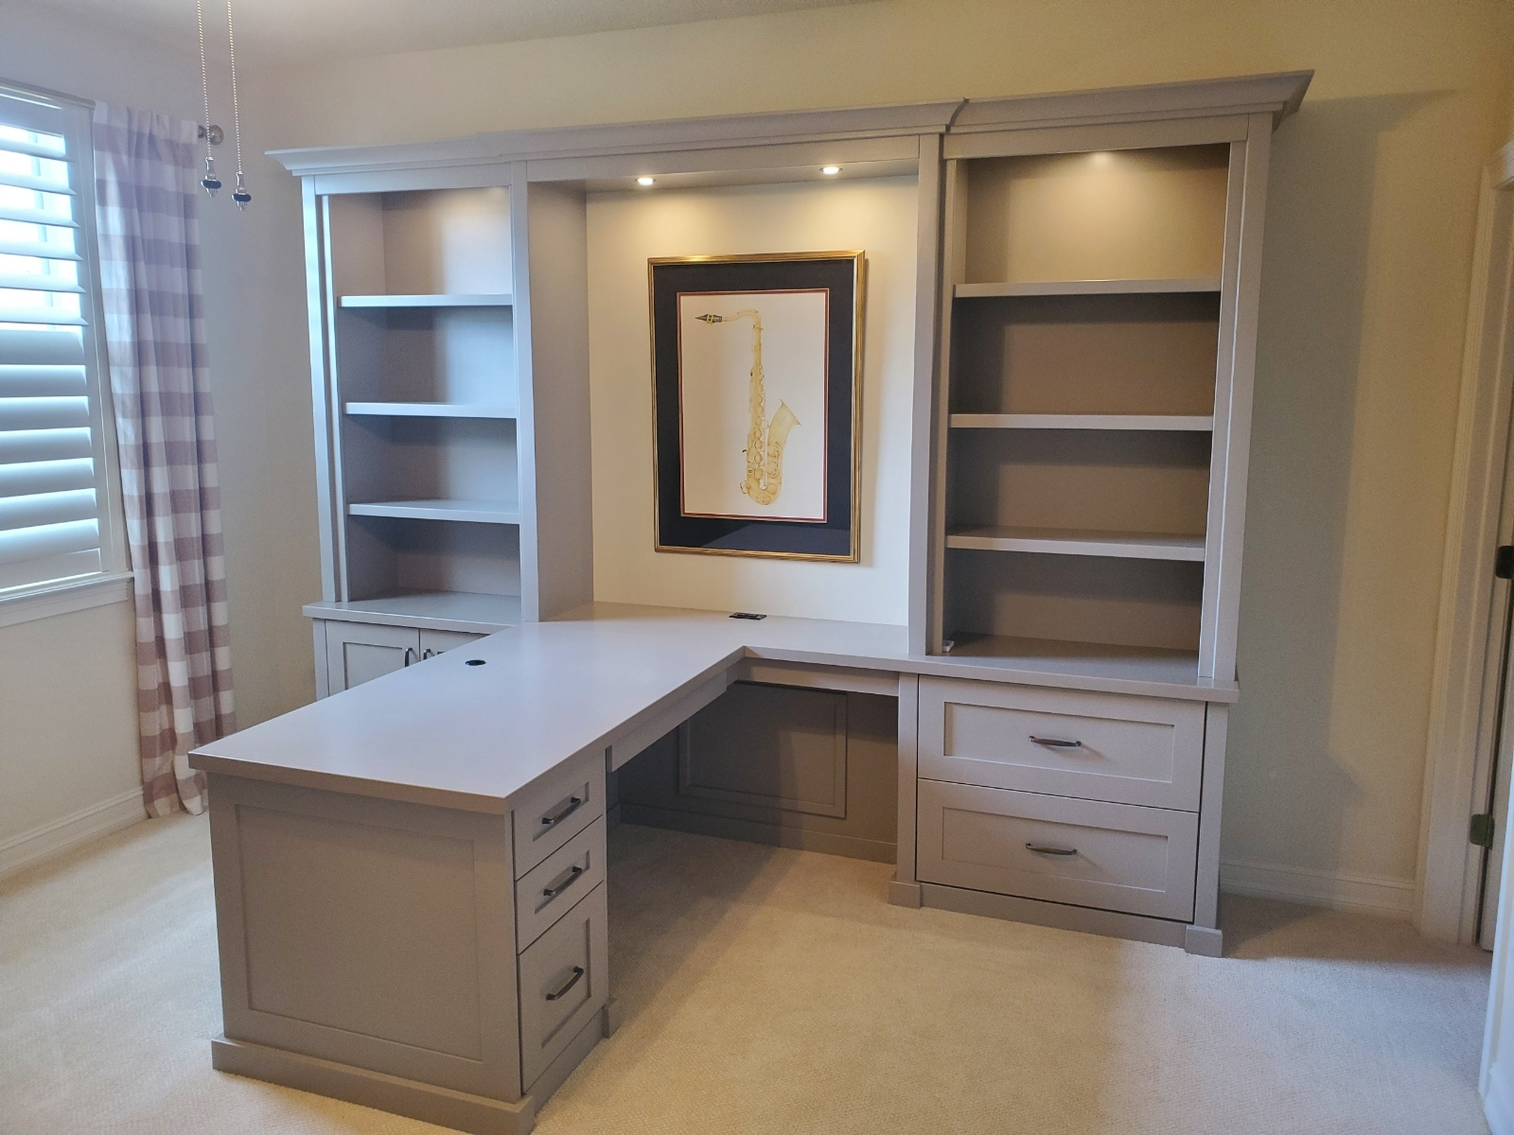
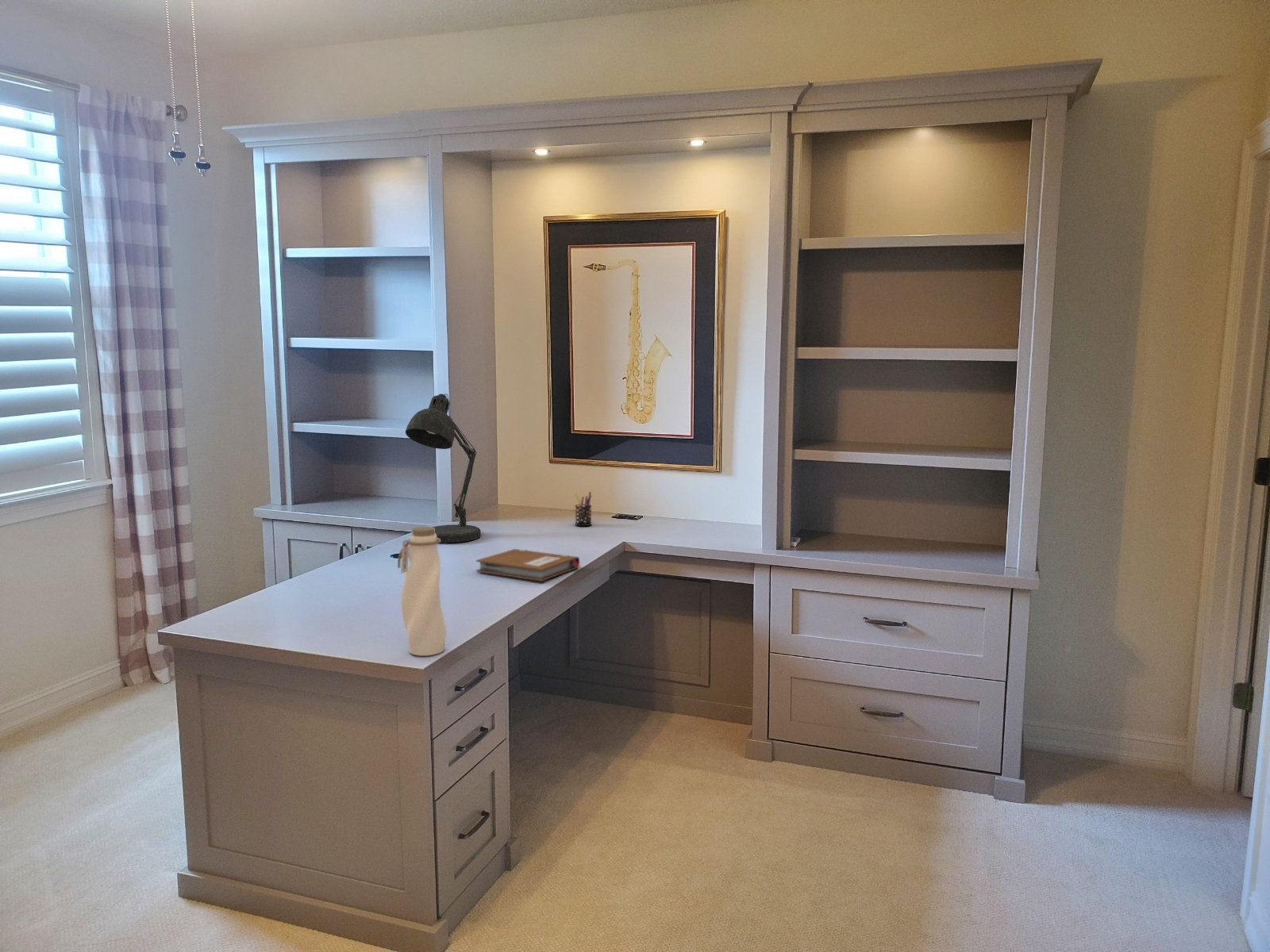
+ pen holder [574,491,592,527]
+ desk lamp [405,393,482,543]
+ water bottle [397,526,447,656]
+ notebook [475,548,580,582]
